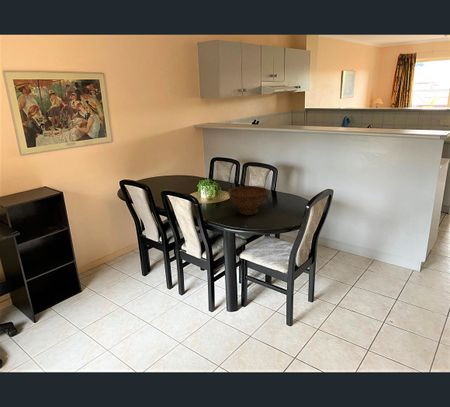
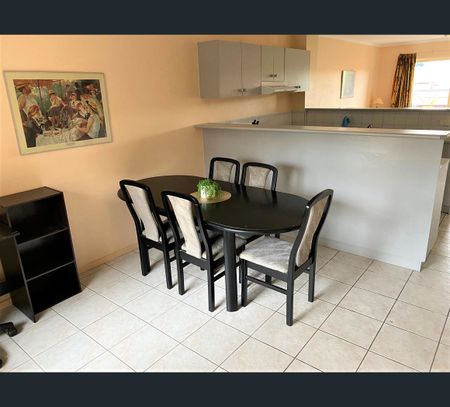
- bowl [227,185,270,216]
